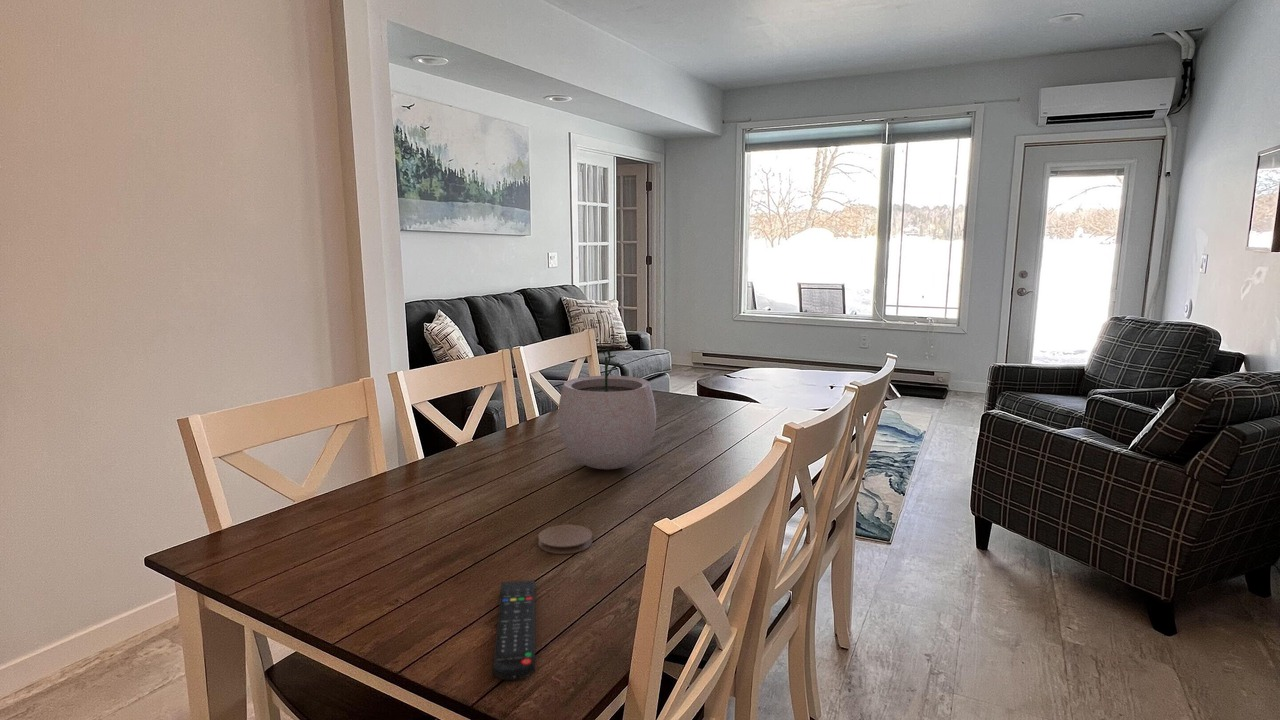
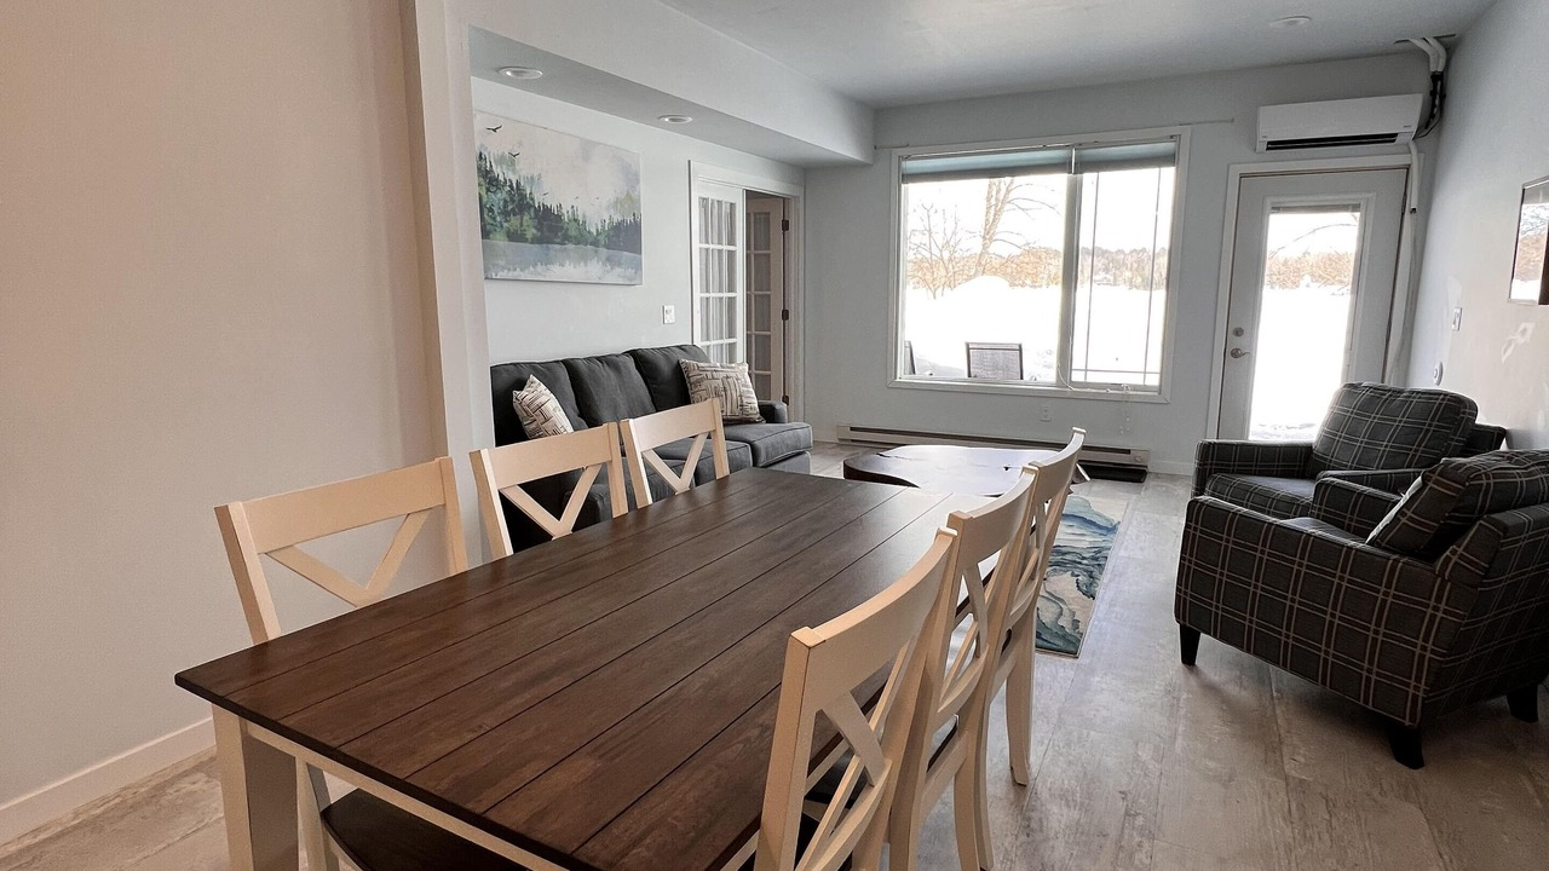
- remote control [492,579,536,681]
- coaster [537,523,593,555]
- plant pot [557,345,657,470]
